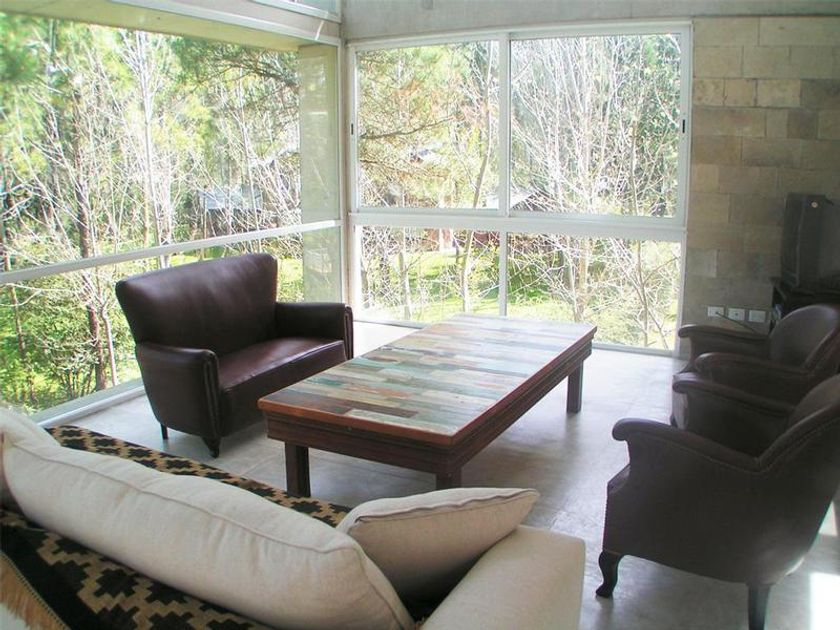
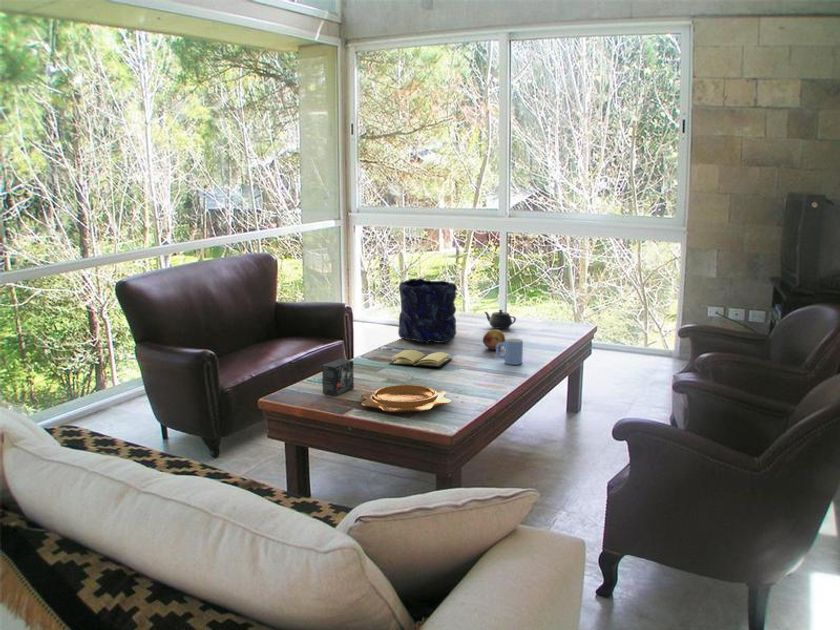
+ small box [321,358,355,397]
+ book [388,349,453,368]
+ vase [397,277,458,344]
+ fruit [482,328,506,351]
+ decorative bowl [360,384,452,413]
+ mug [495,337,524,366]
+ teapot [484,309,517,330]
